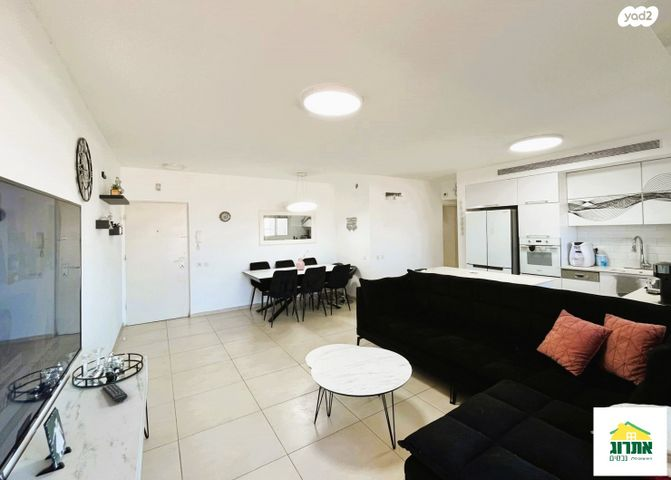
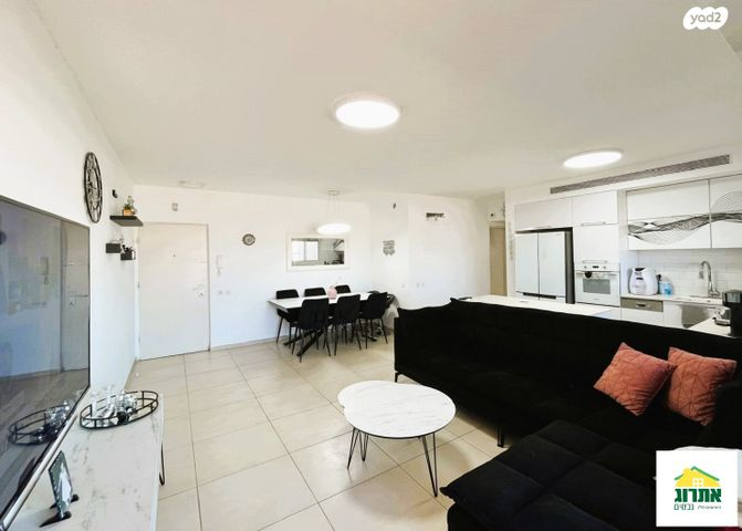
- remote control [101,383,129,403]
